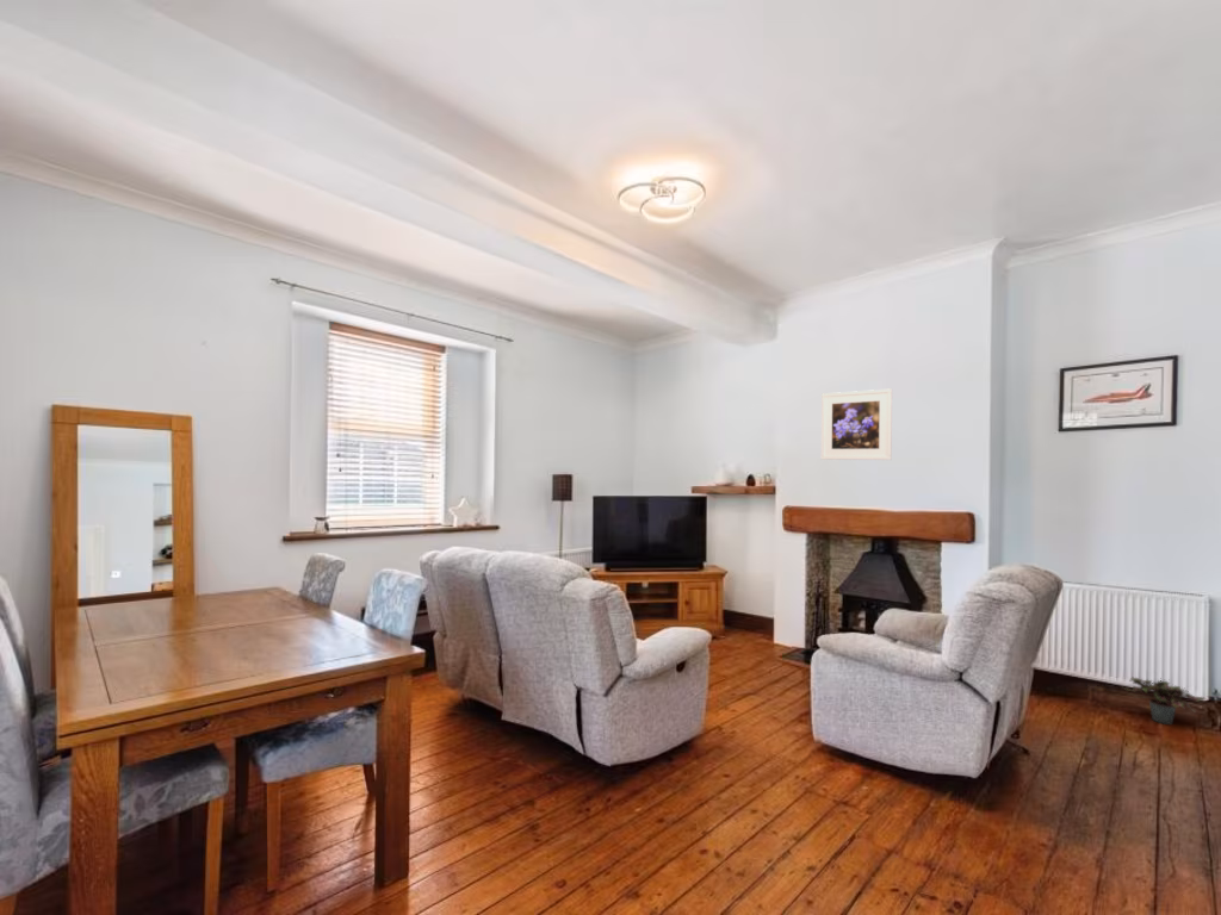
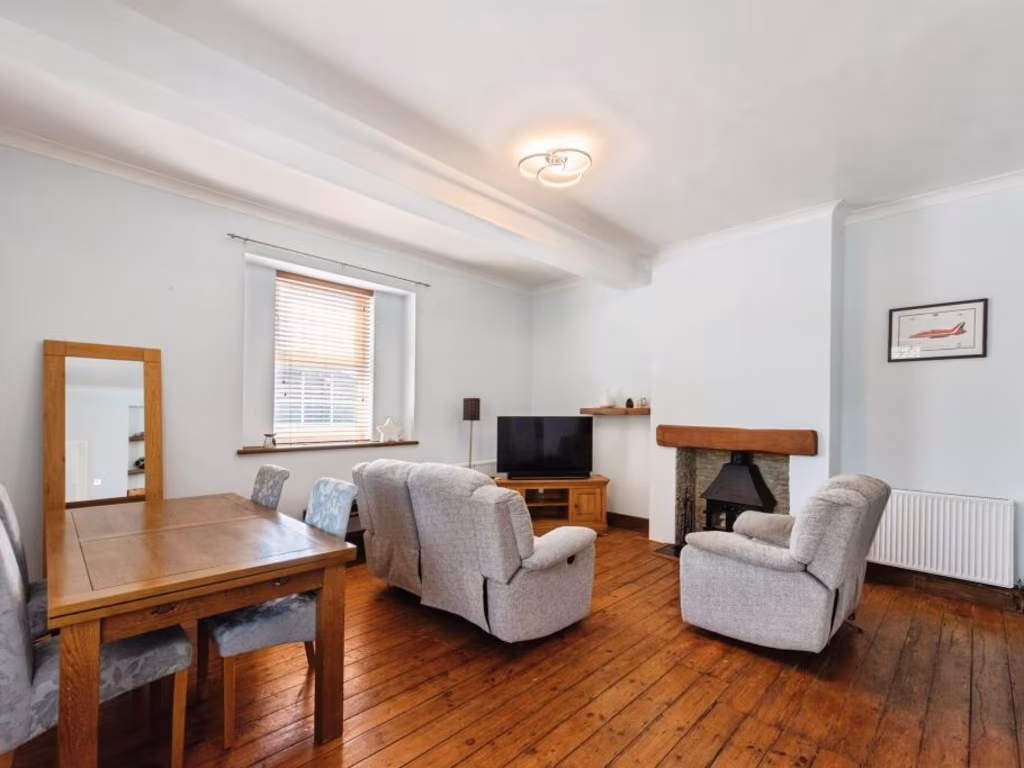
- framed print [820,388,893,461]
- potted plant [1120,677,1208,726]
